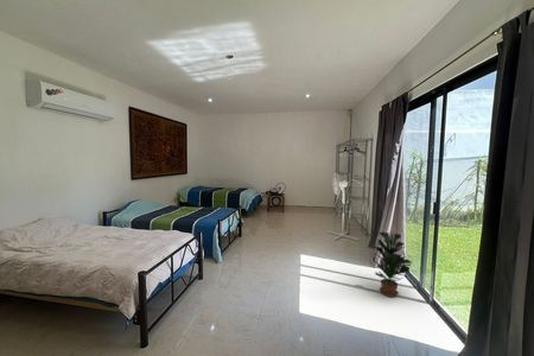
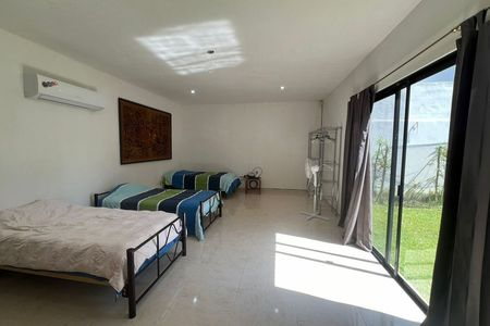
- potted plant [373,231,414,298]
